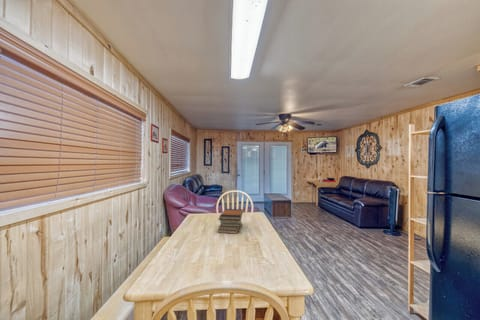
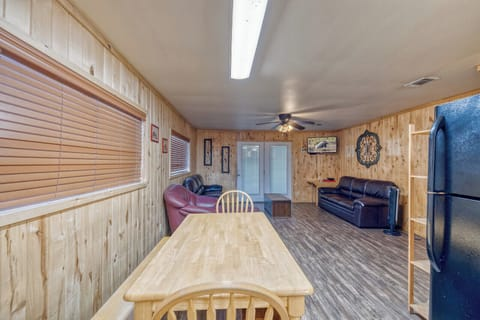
- book stack [217,208,244,235]
